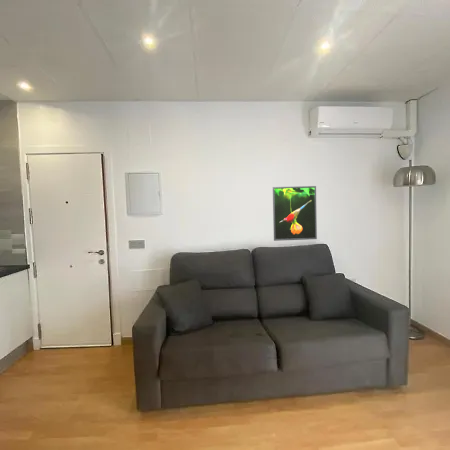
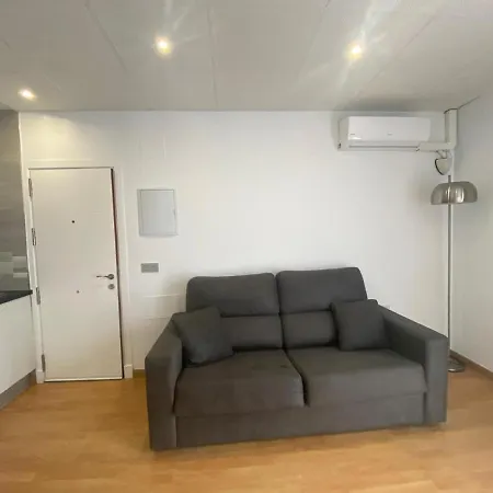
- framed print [272,185,318,242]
